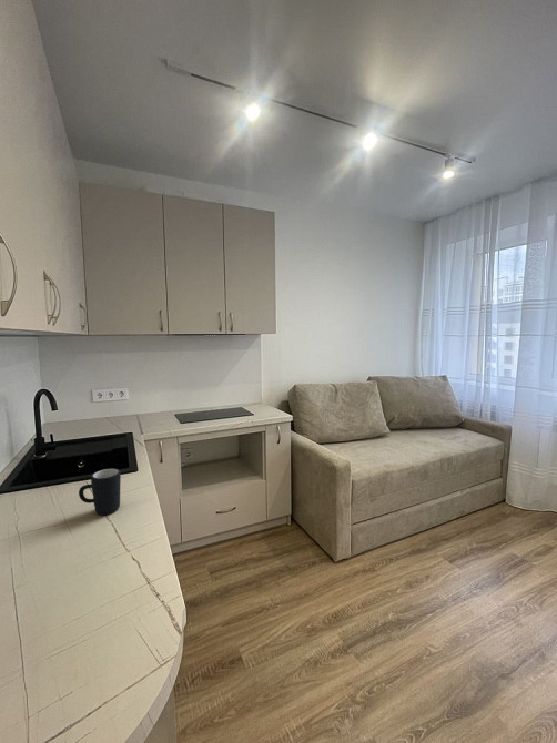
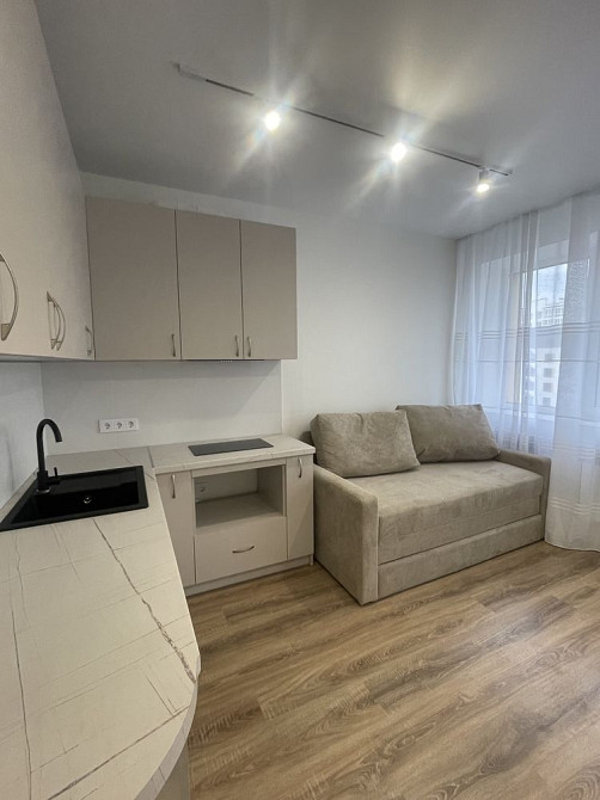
- mug [78,467,122,516]
